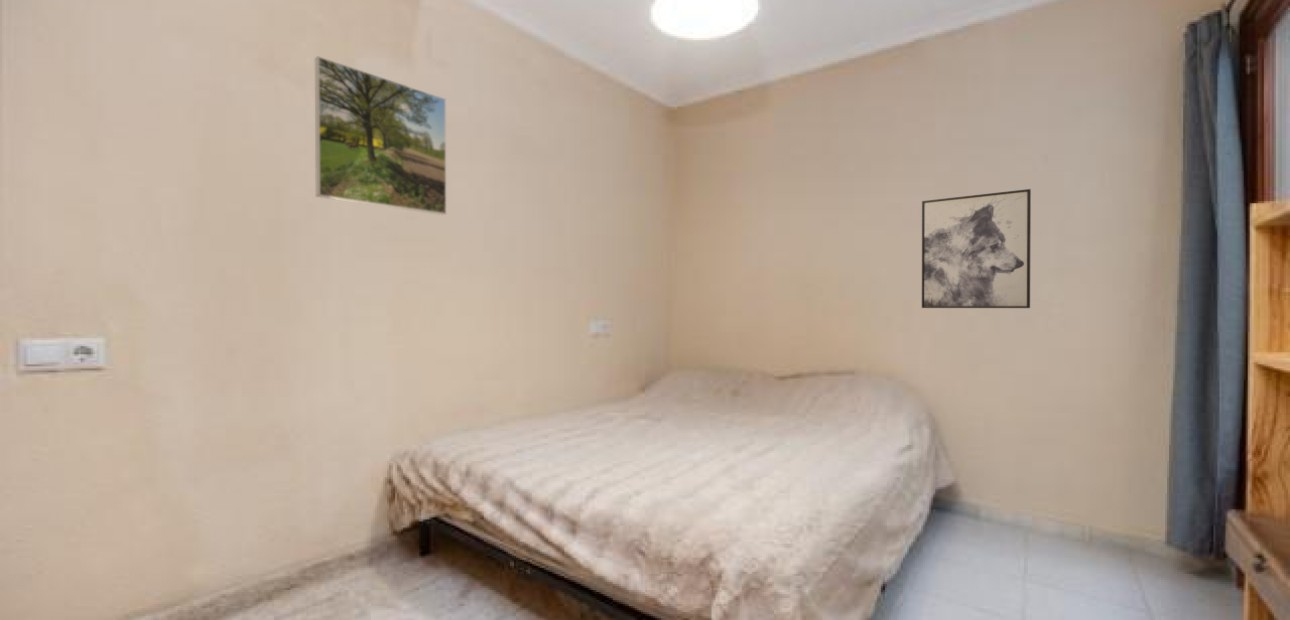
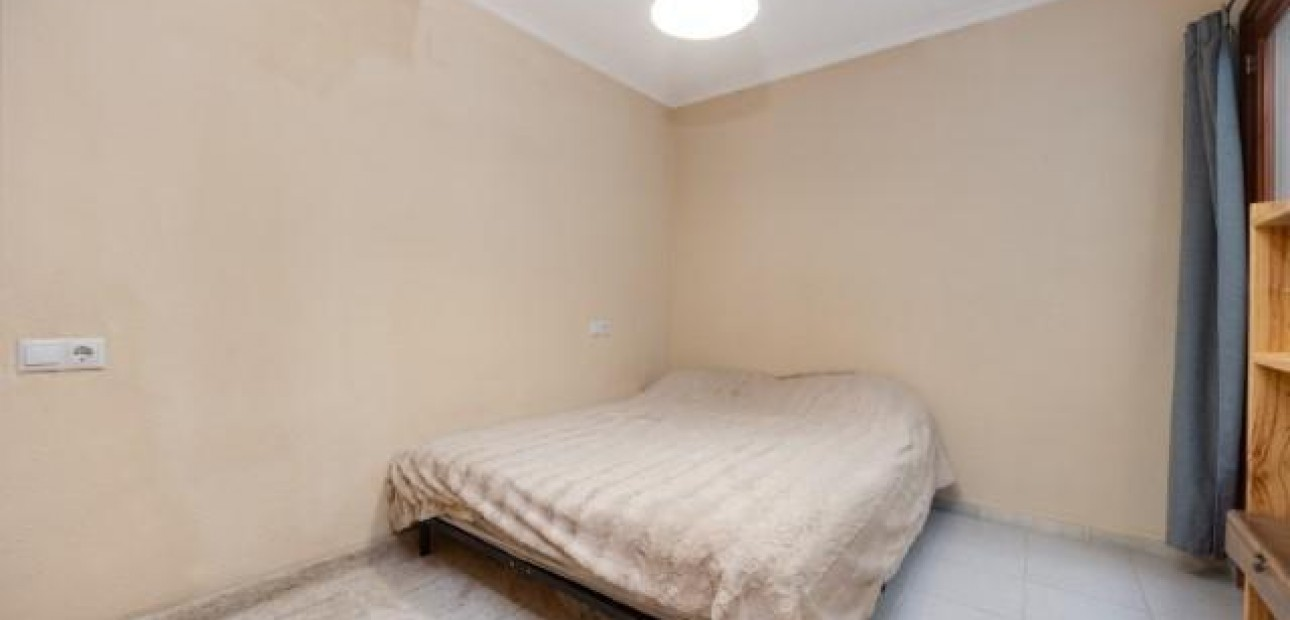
- wall art [921,188,1032,309]
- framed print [314,55,447,216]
